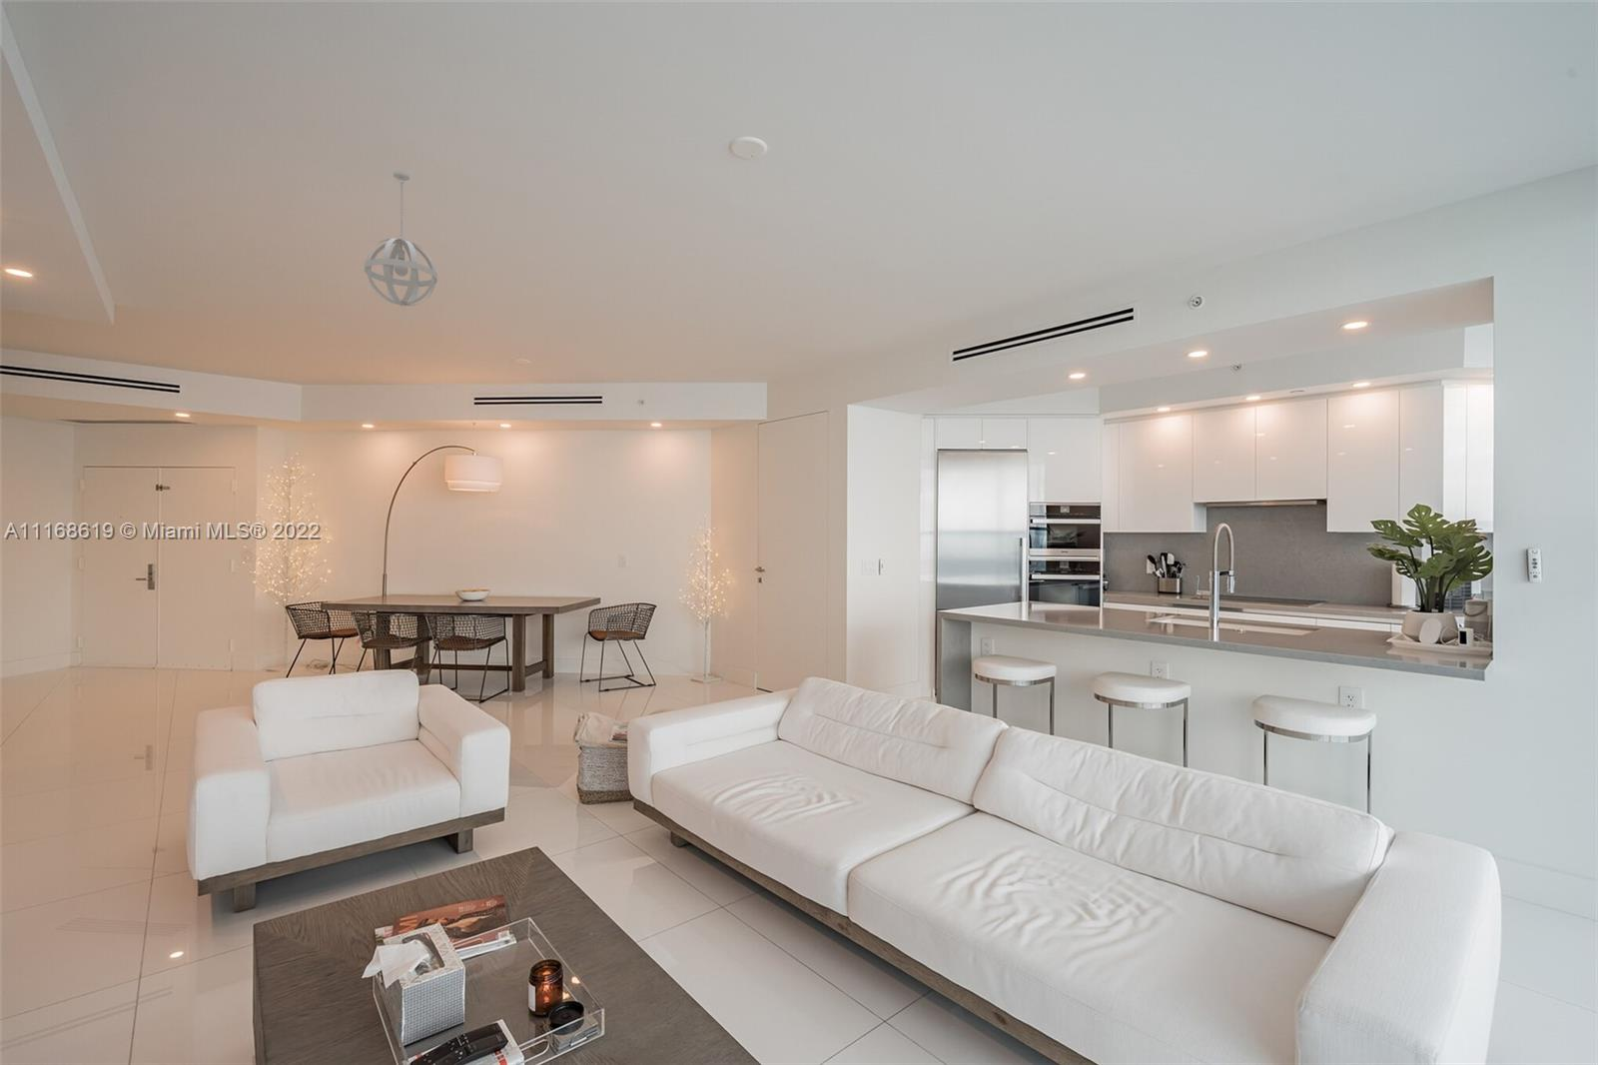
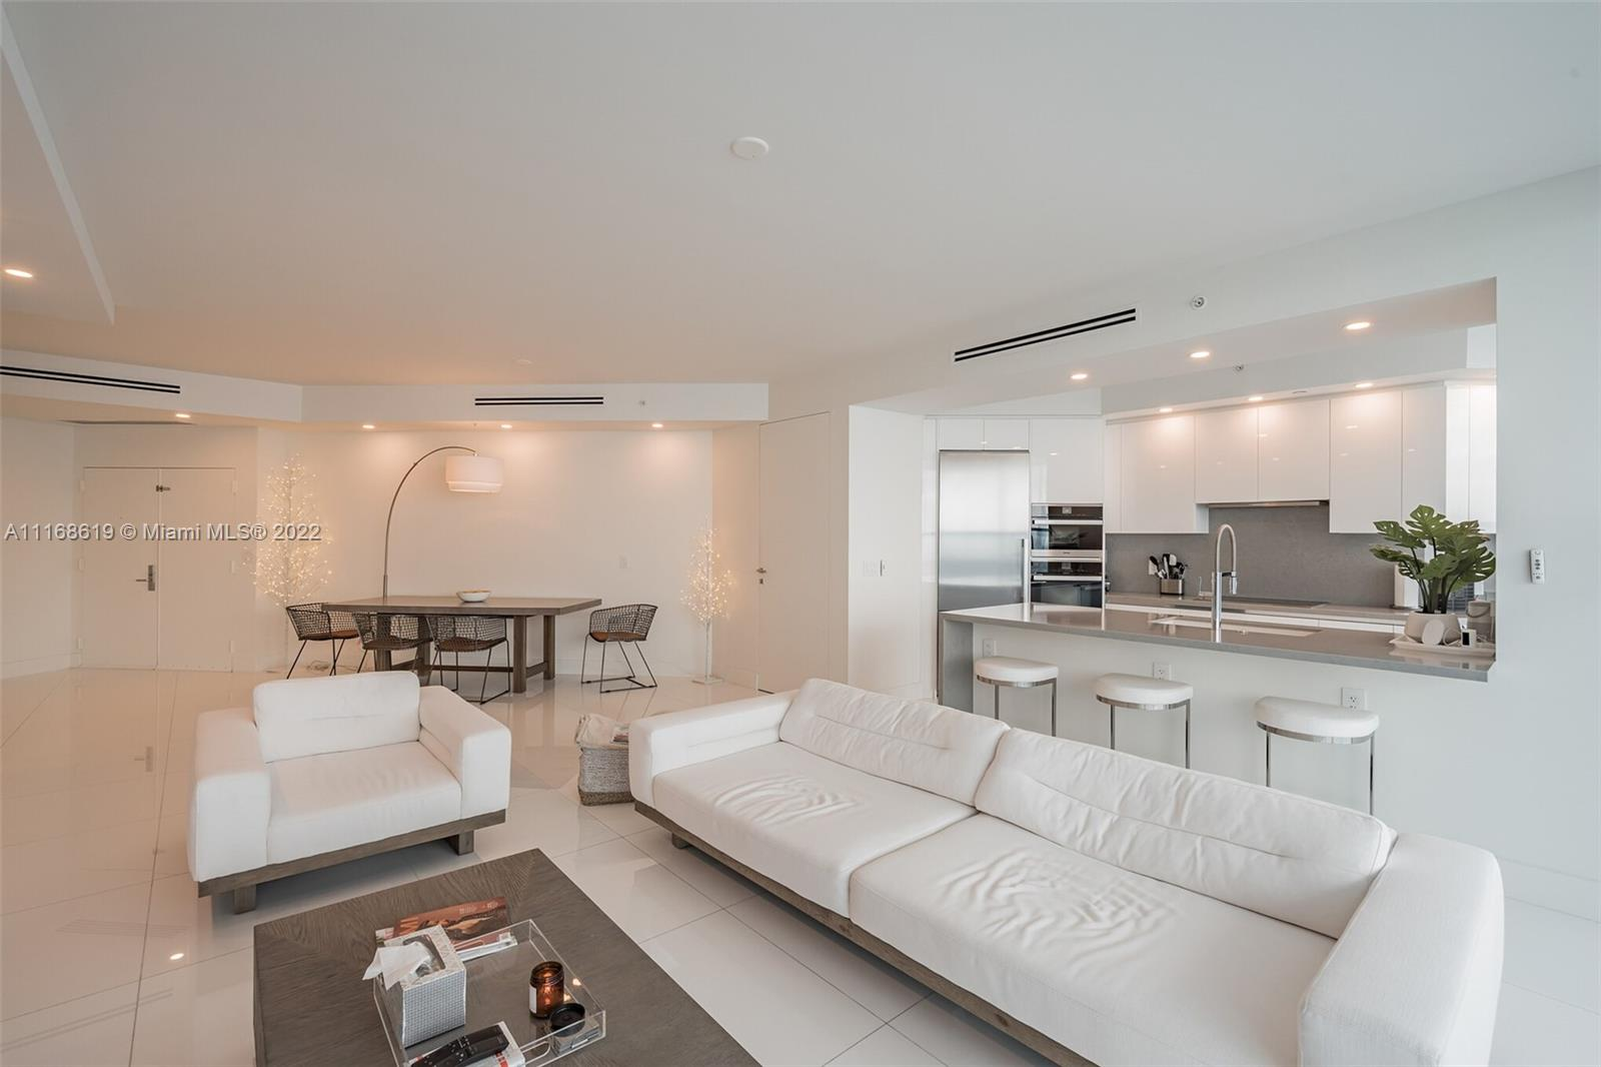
- pendant light [364,170,438,307]
